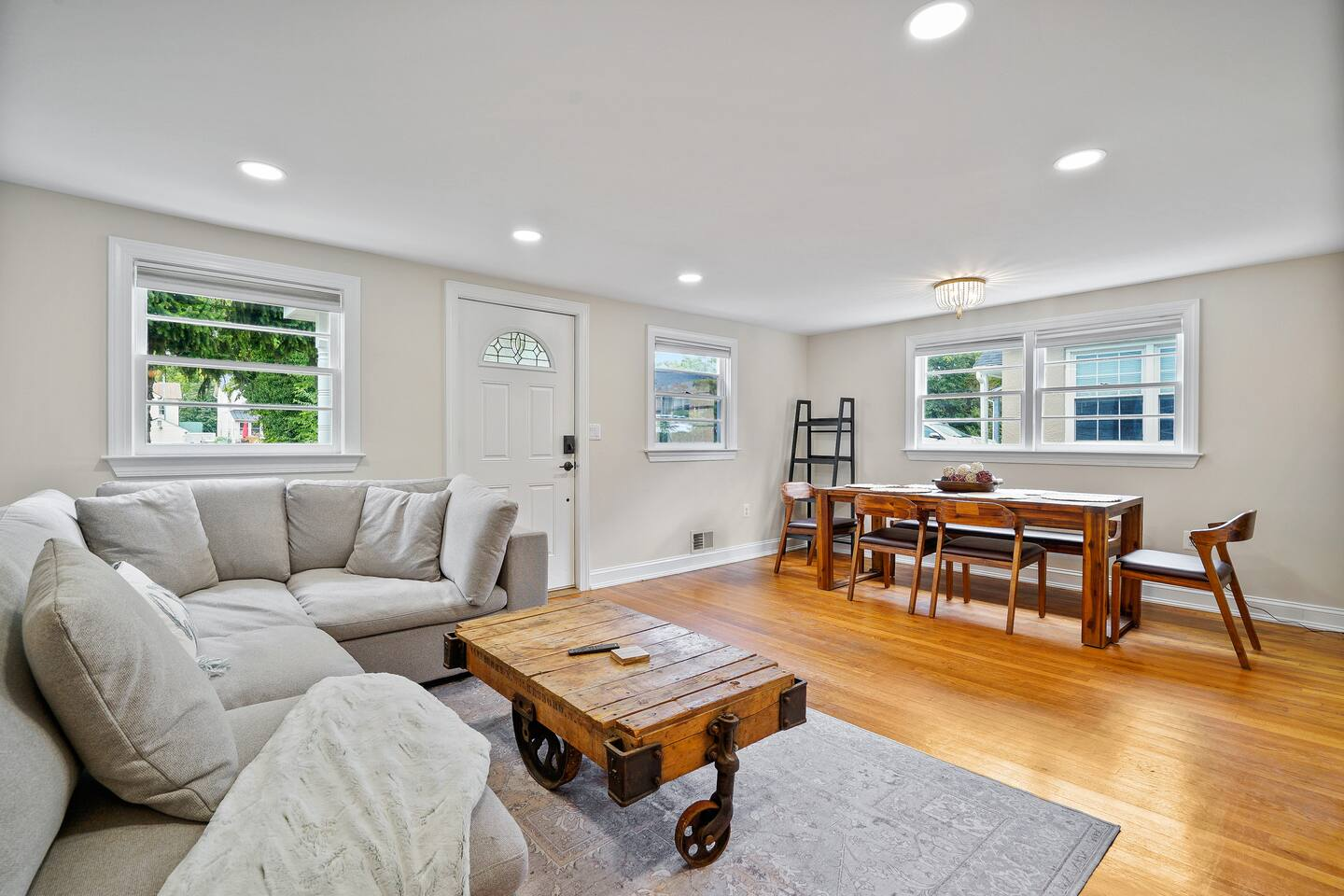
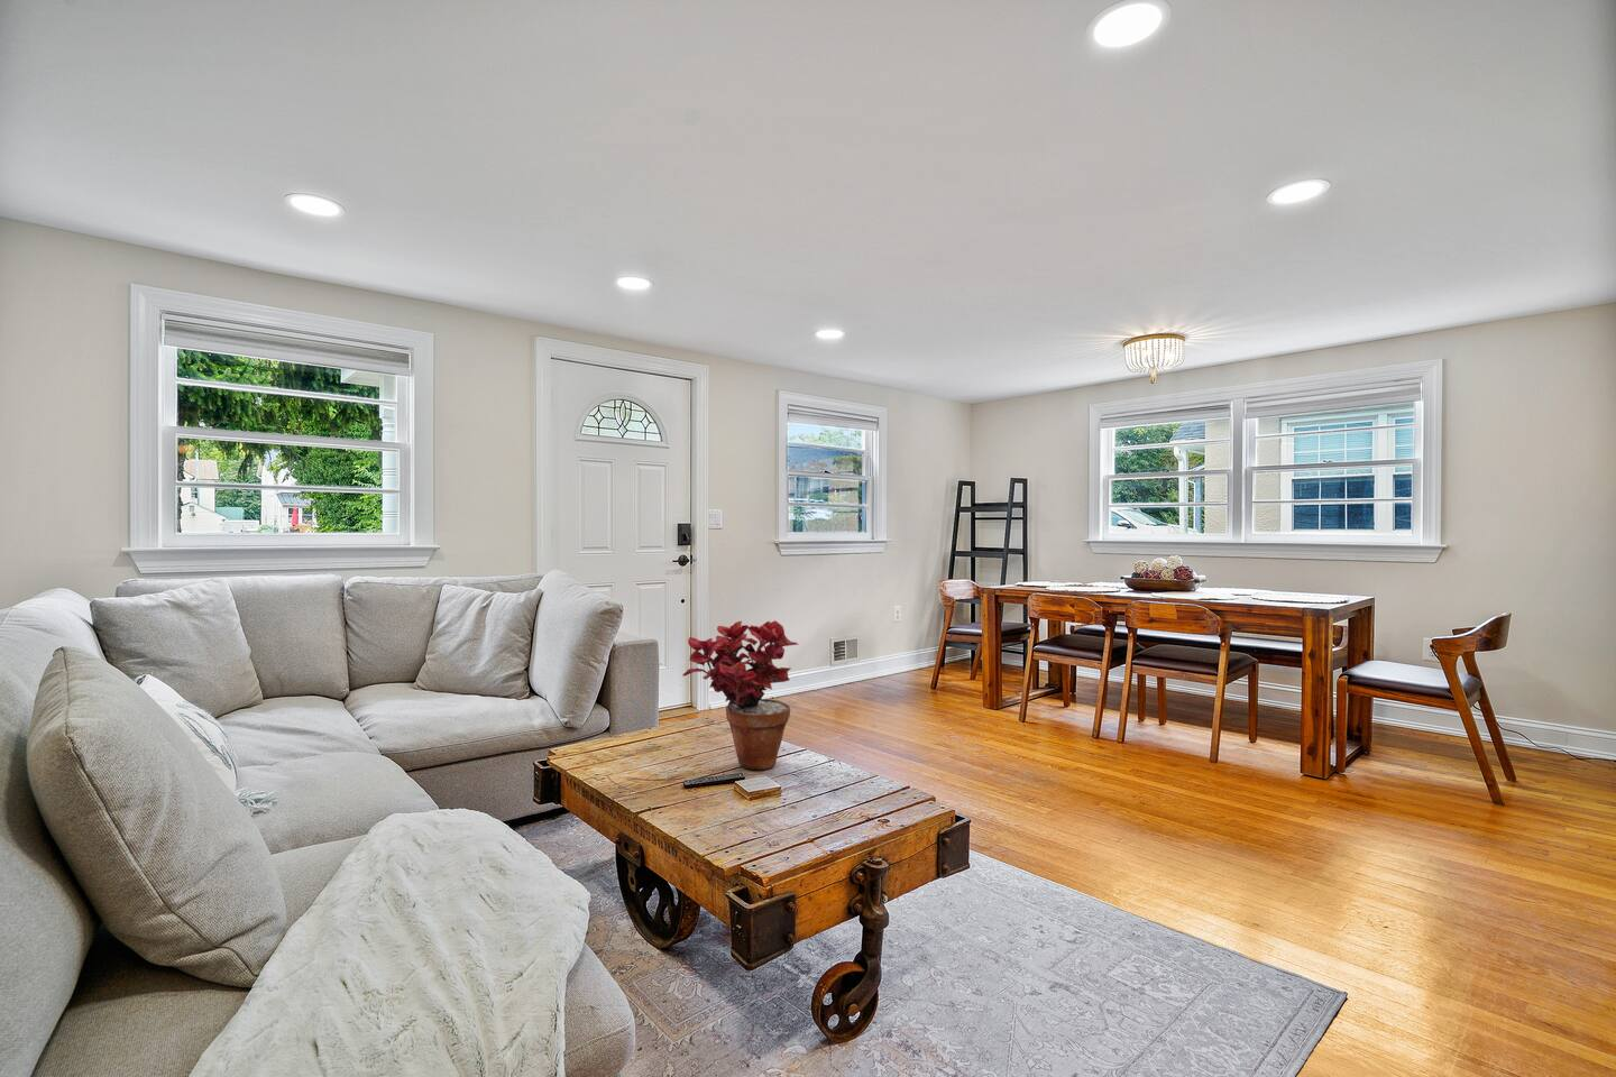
+ potted plant [682,619,800,770]
